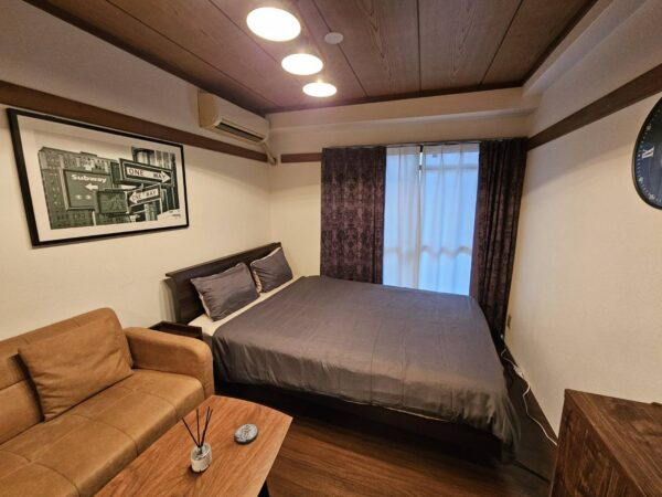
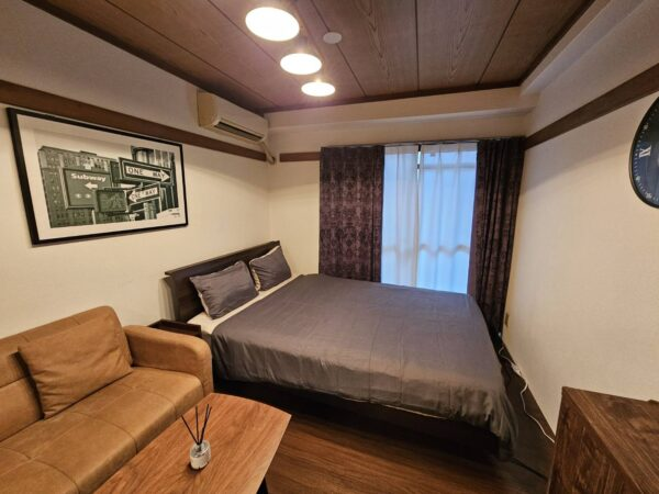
- coaster [234,422,259,445]
